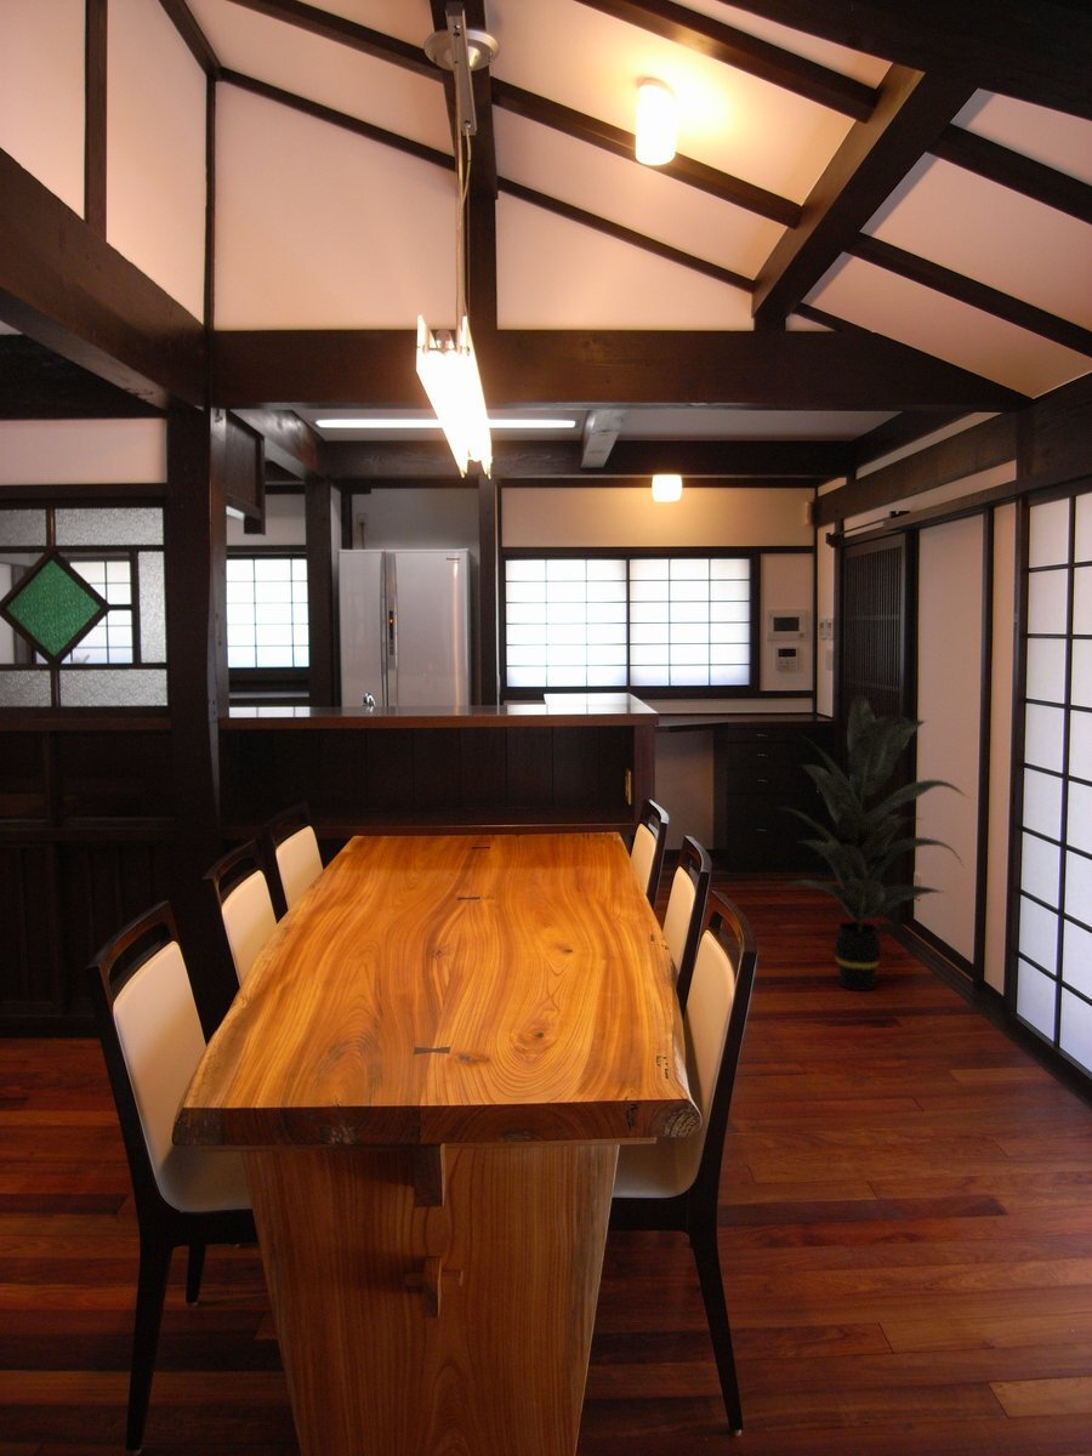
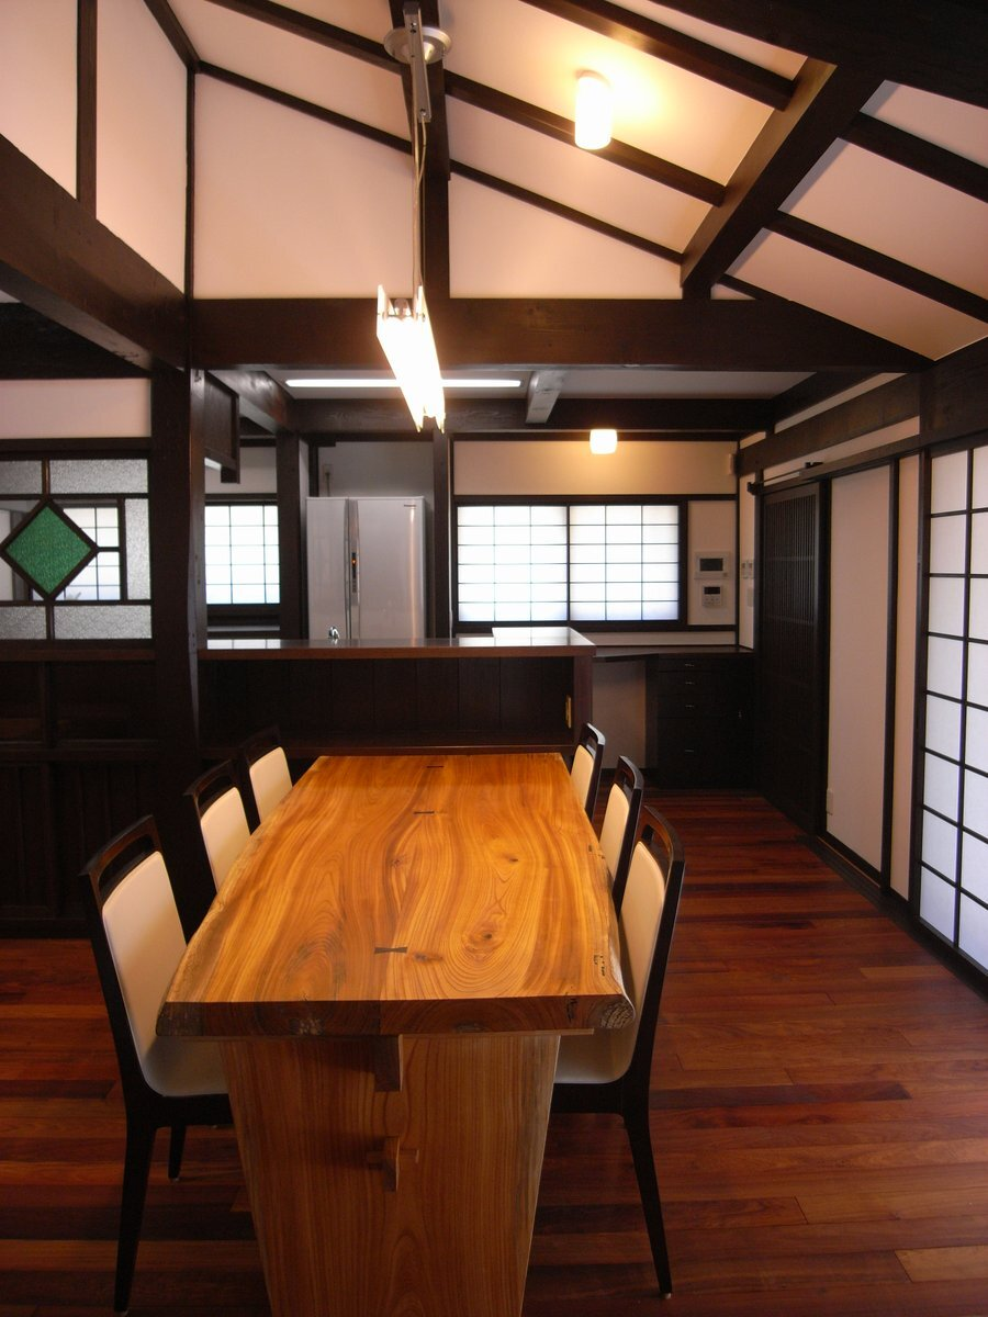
- indoor plant [774,694,969,991]
